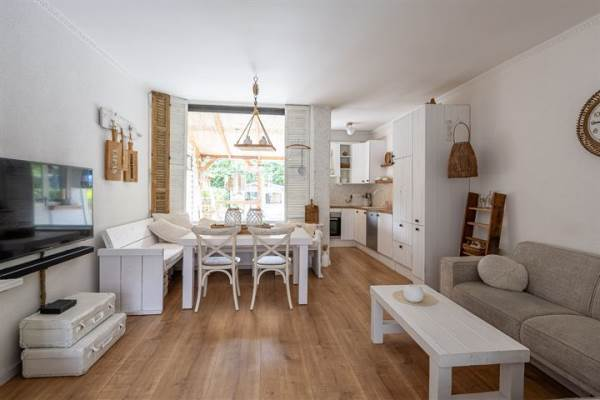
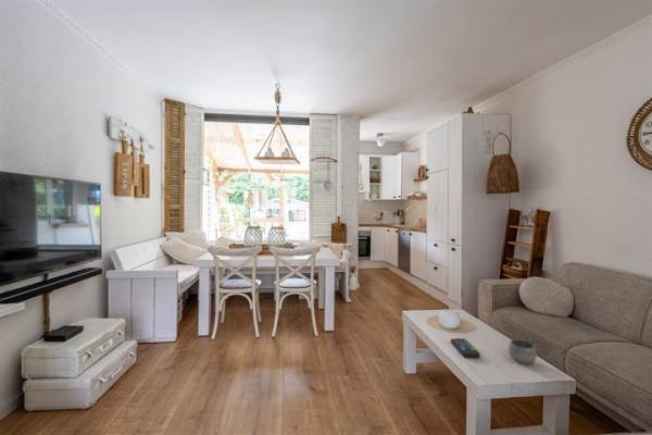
+ bowl [507,338,538,364]
+ remote control [450,337,481,359]
